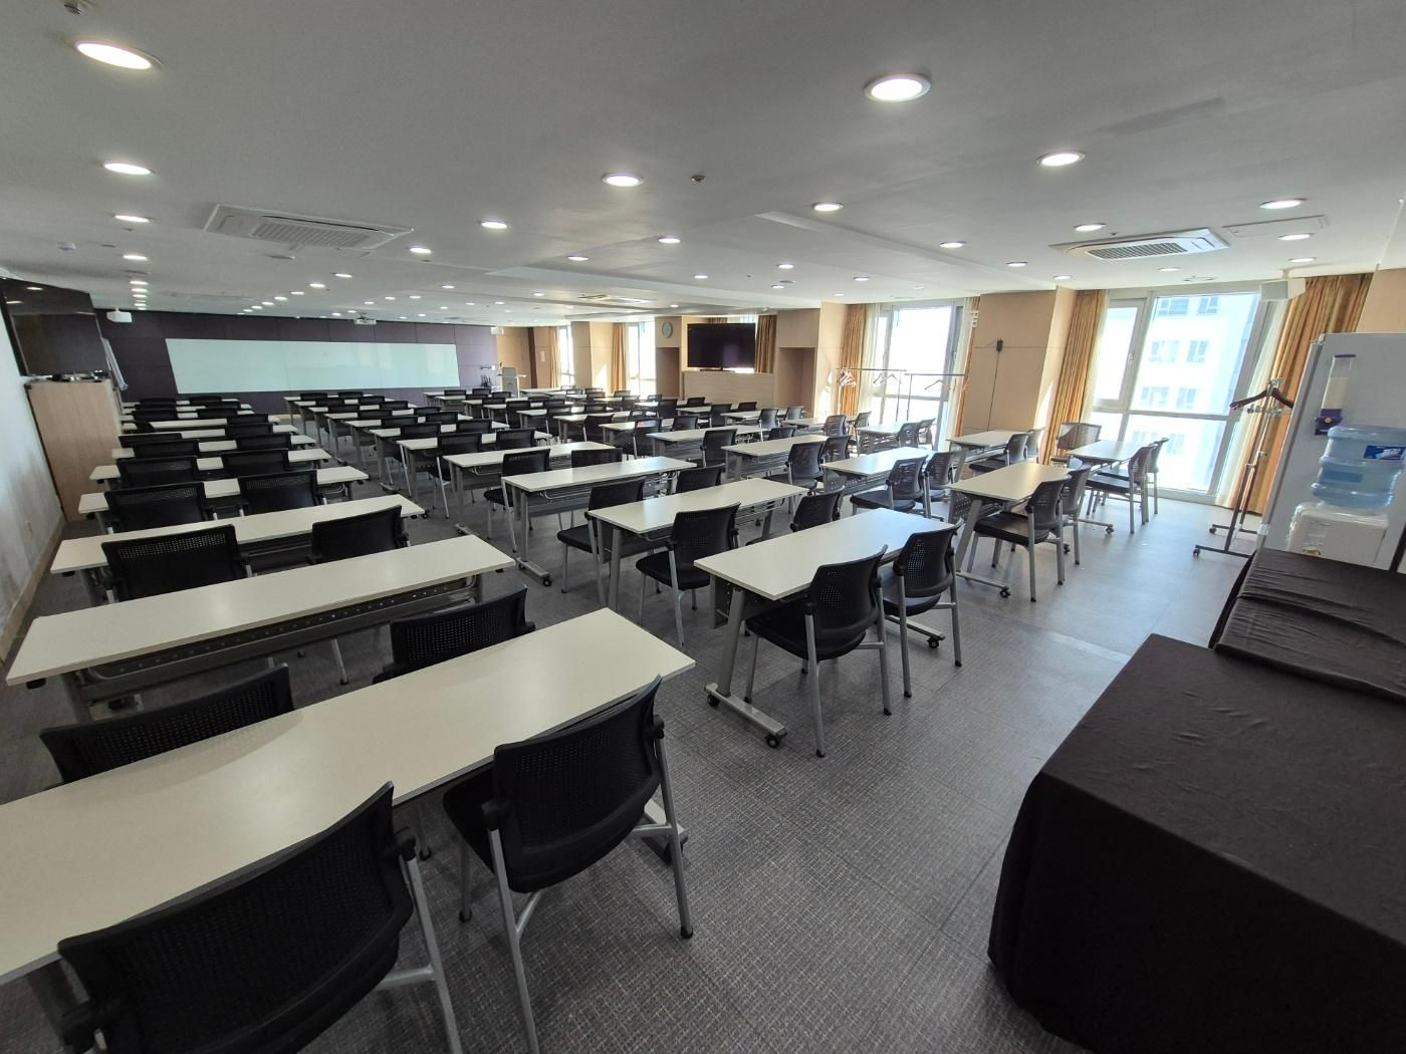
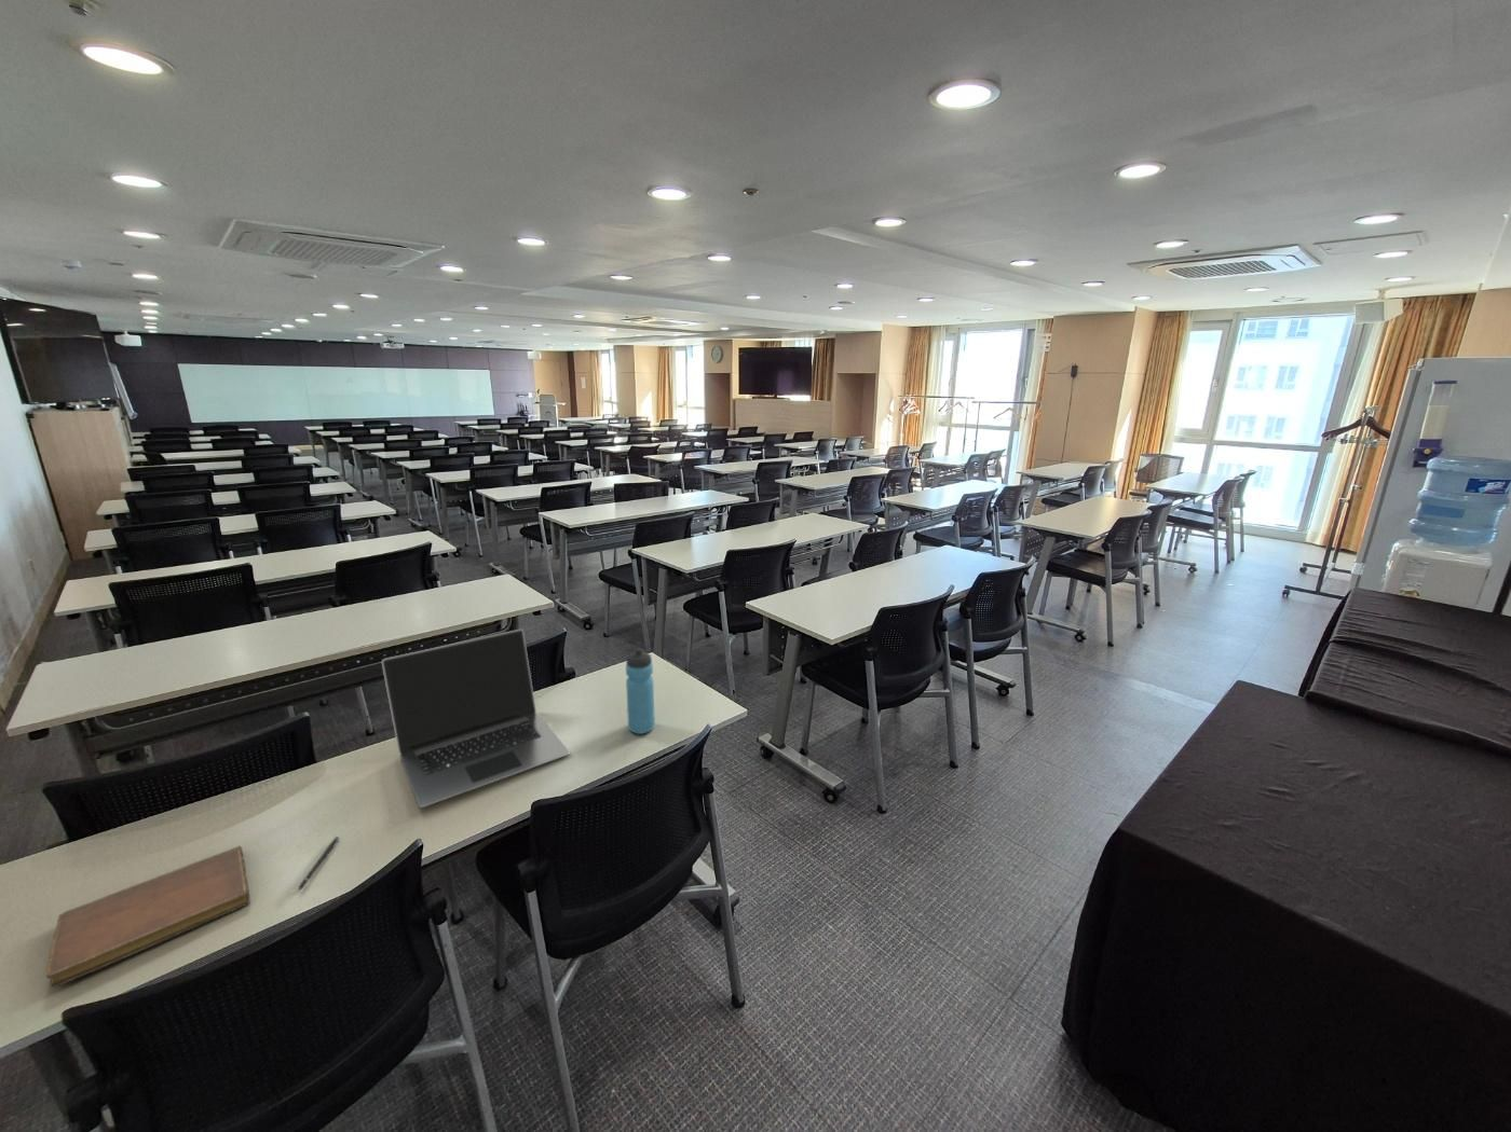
+ water bottle [625,647,657,735]
+ notebook [45,845,251,988]
+ pen [296,836,340,893]
+ laptop [381,629,571,809]
